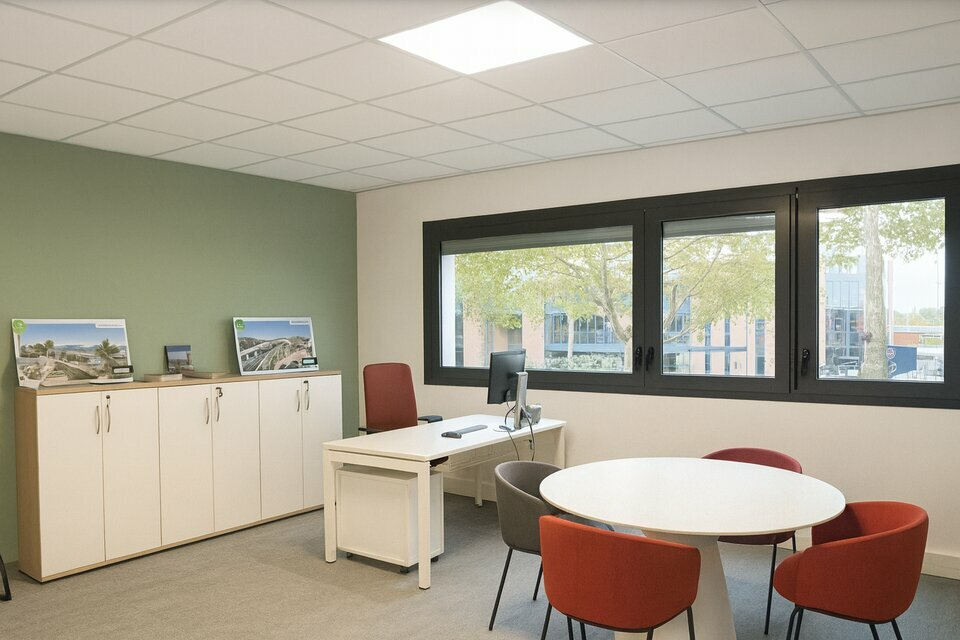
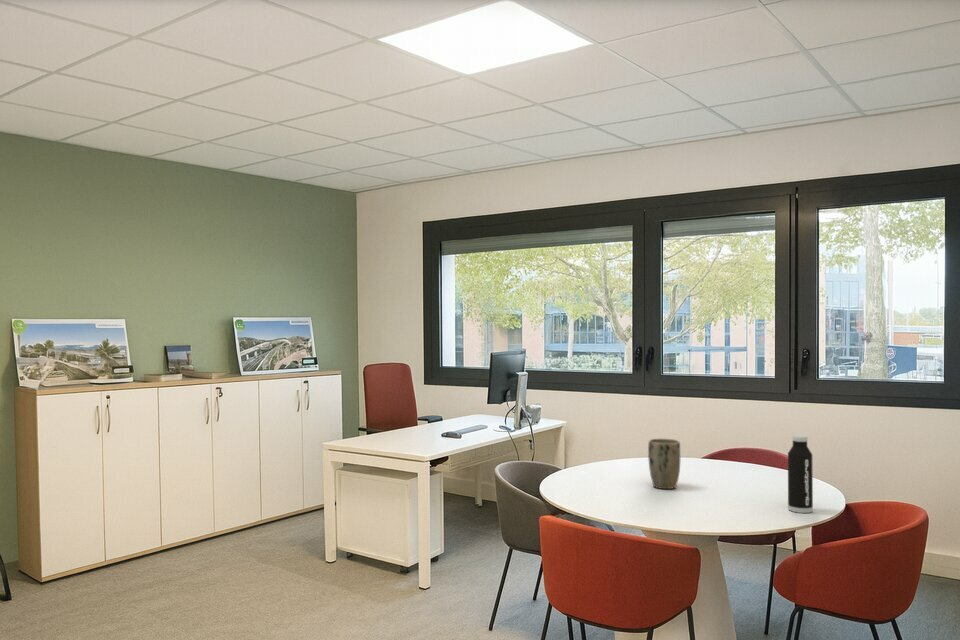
+ plant pot [647,438,681,490]
+ water bottle [787,434,814,514]
